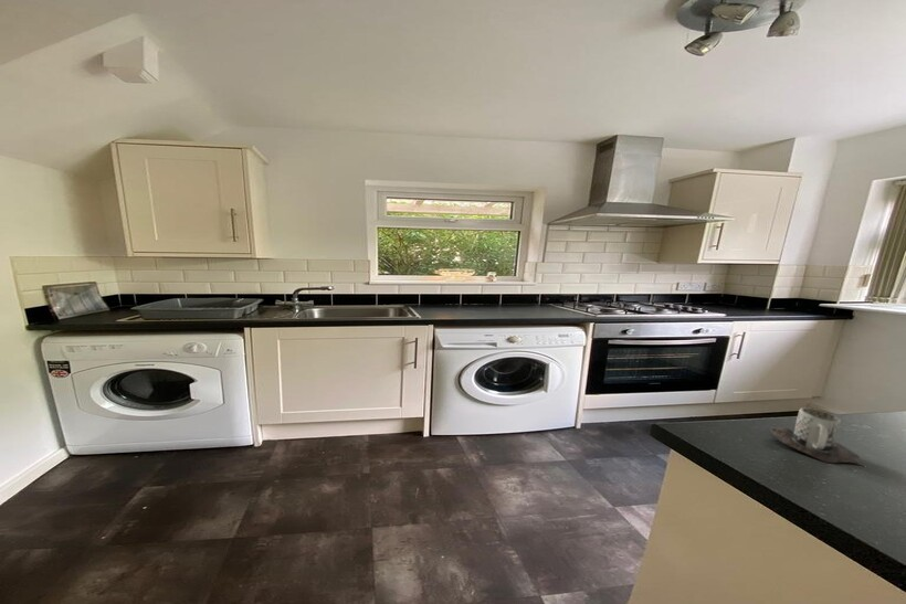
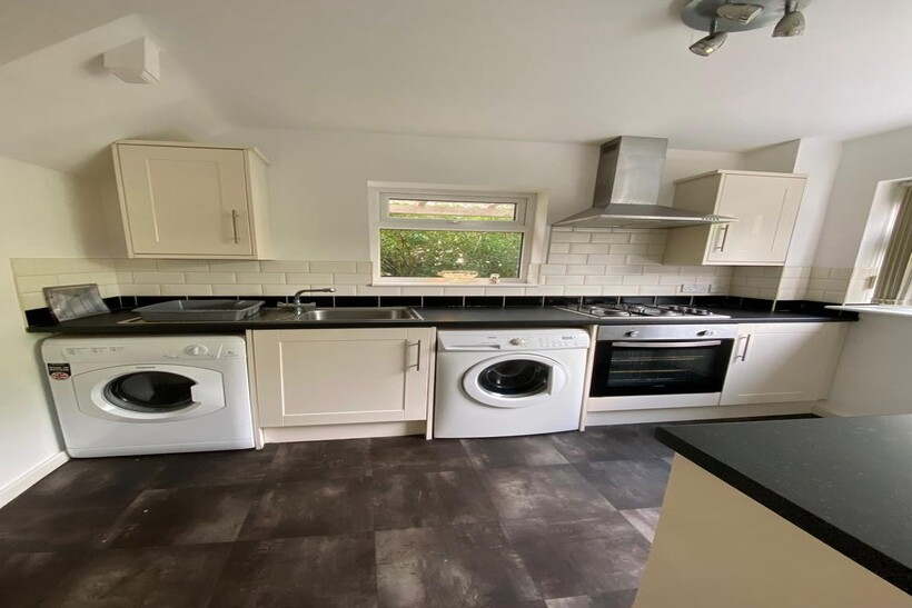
- mug [769,406,864,467]
